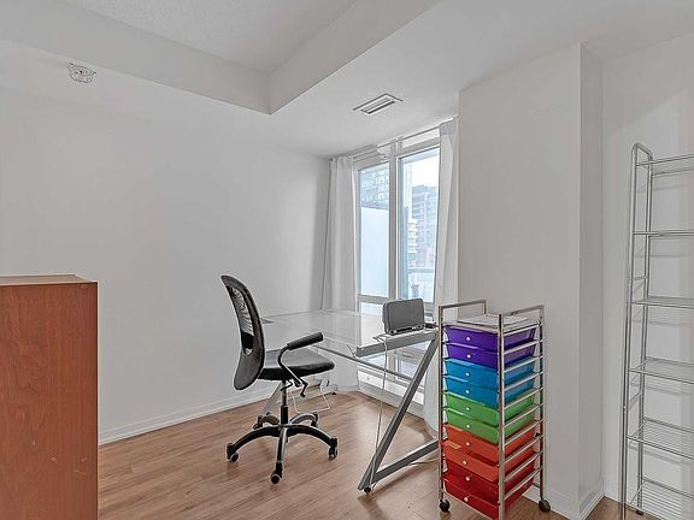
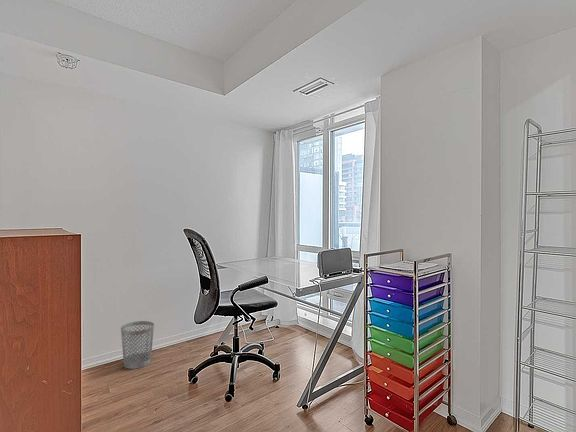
+ wastebasket [120,320,155,370]
